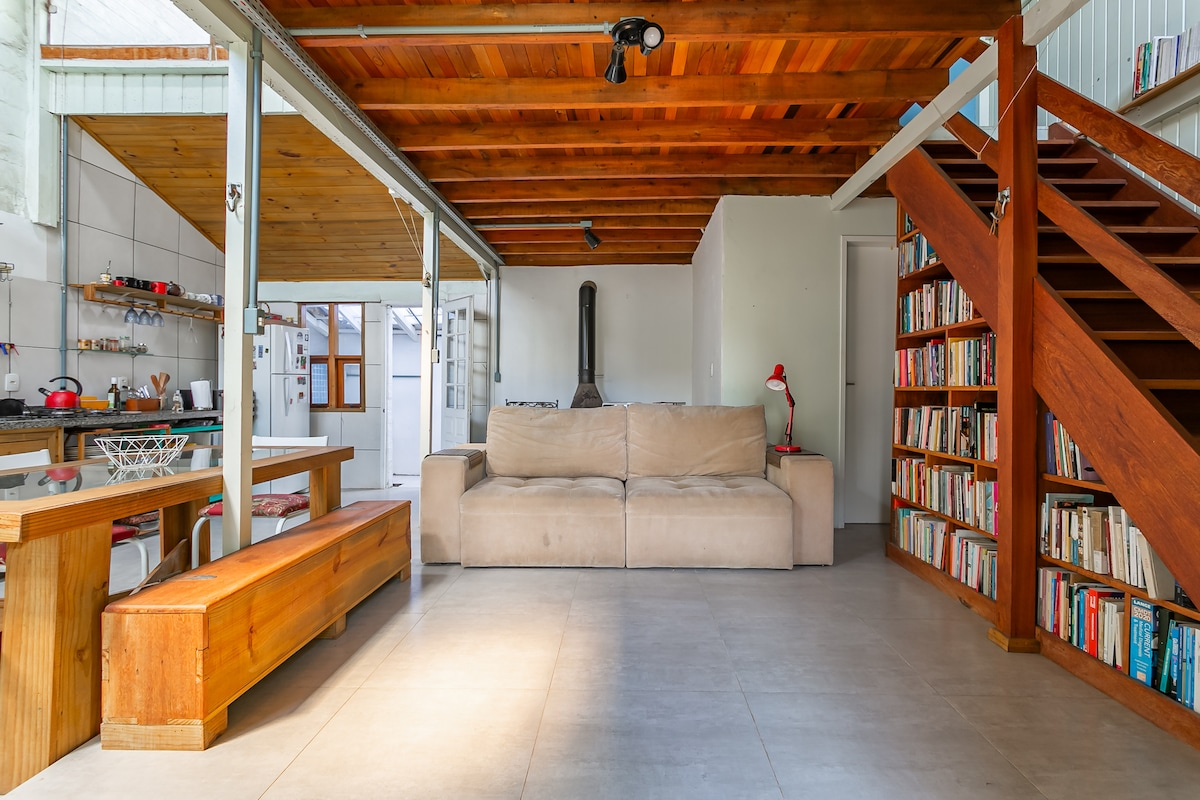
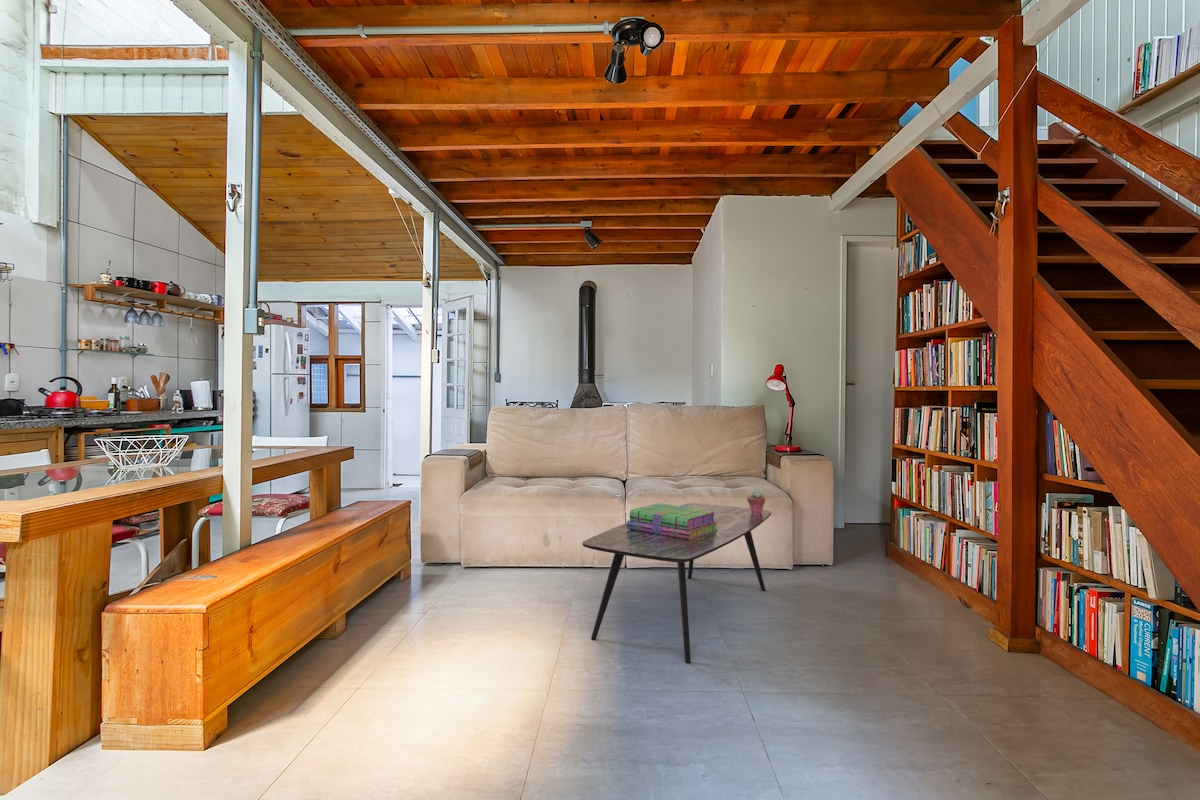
+ potted succulent [746,490,766,515]
+ stack of books [626,502,718,540]
+ coffee table [581,502,772,664]
